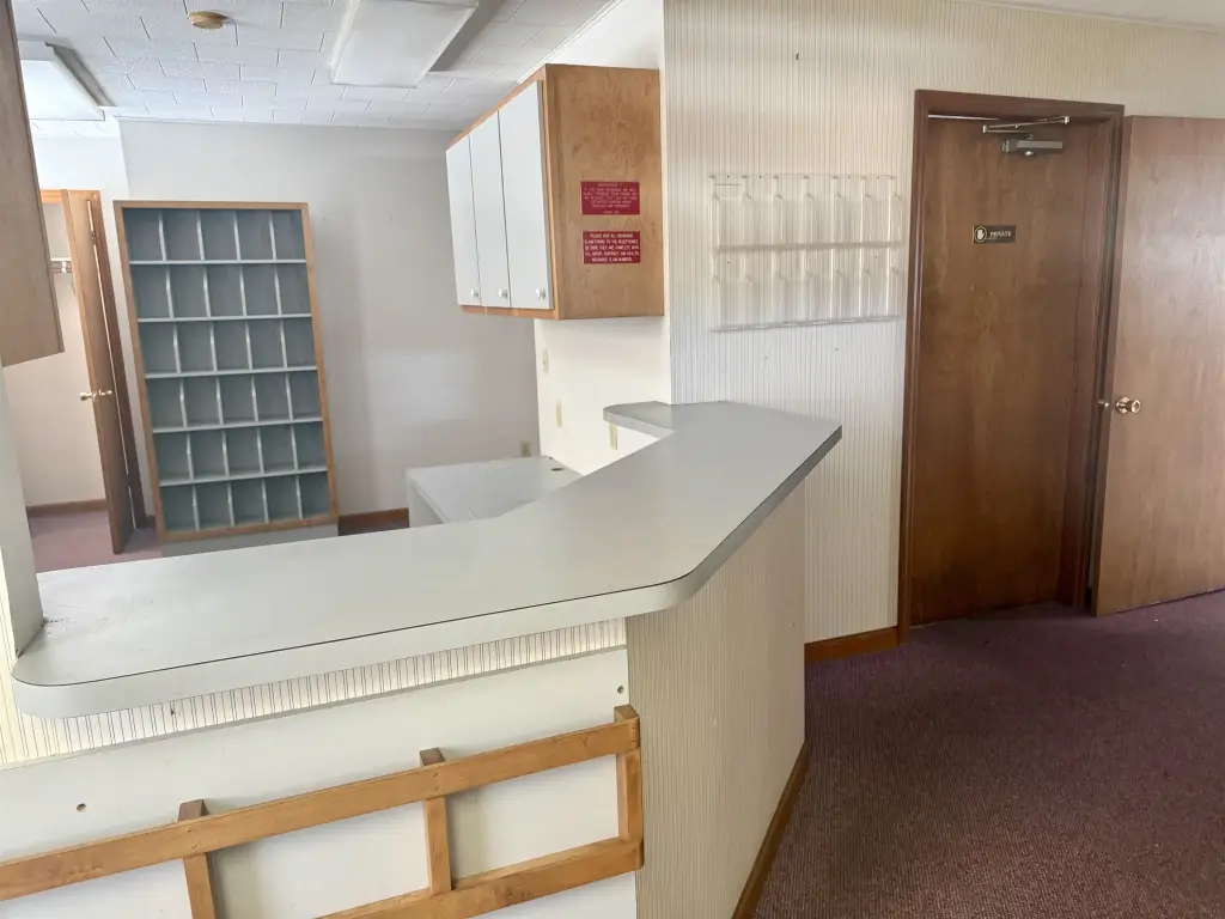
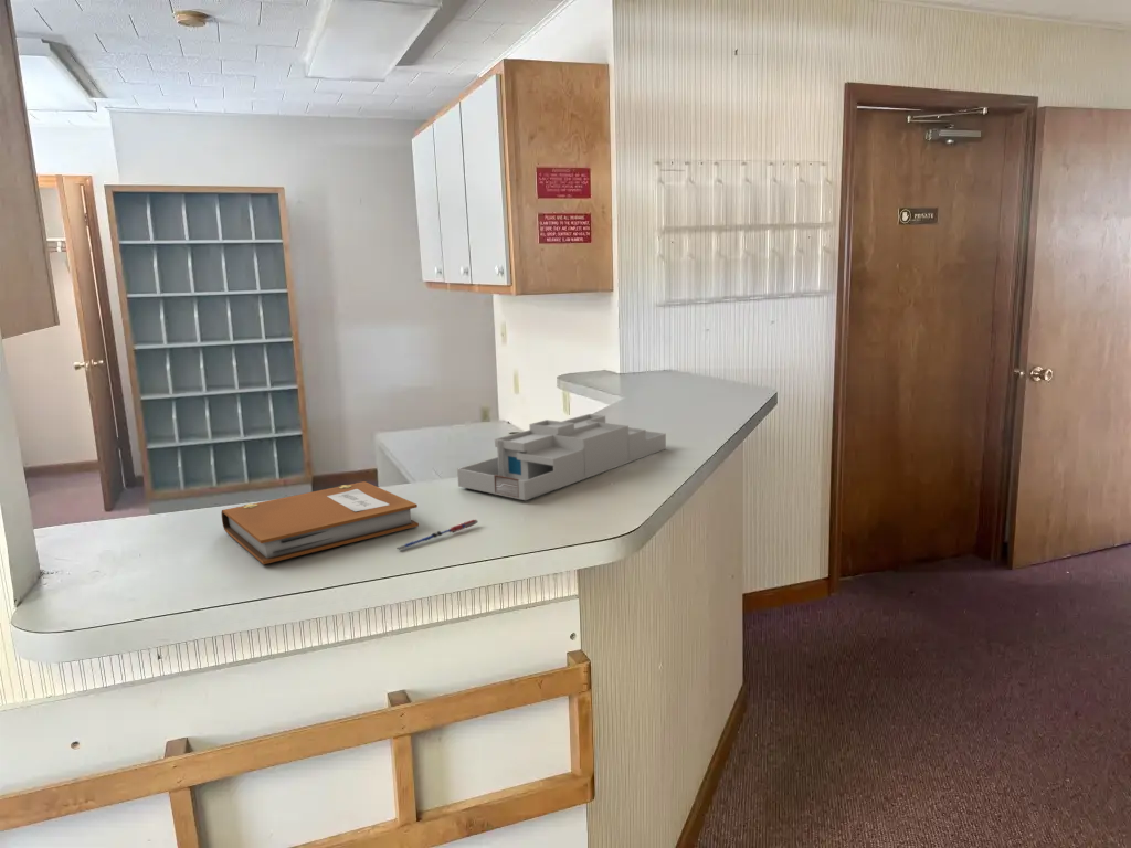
+ notebook [220,480,420,565]
+ pen [394,519,479,551]
+ desk organizer [456,413,667,501]
